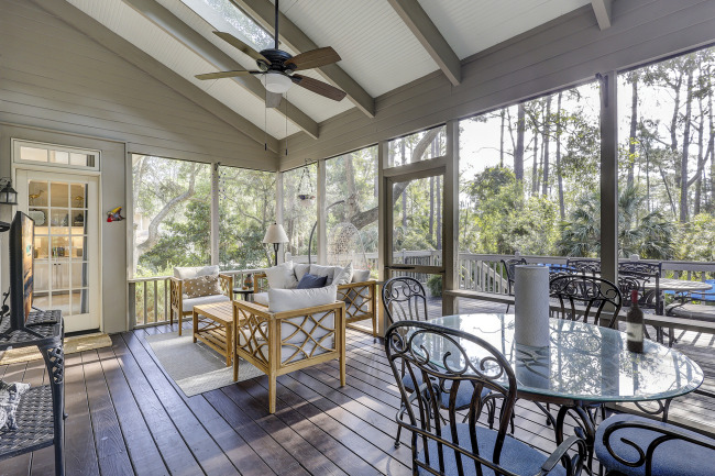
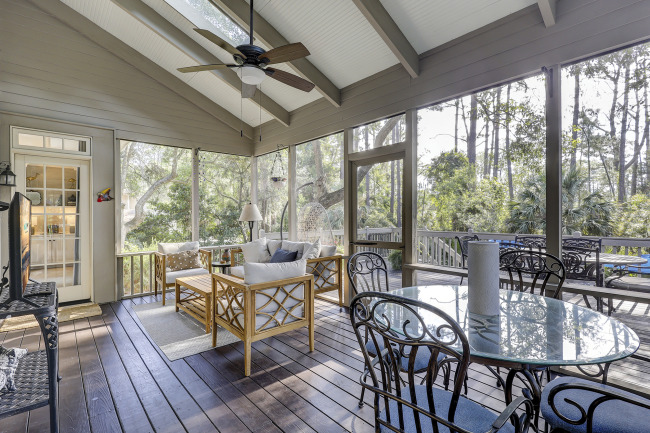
- wine bottle [625,289,645,354]
